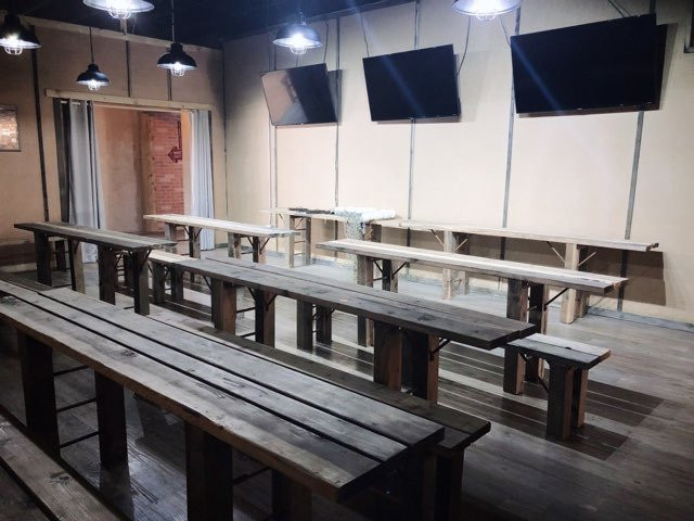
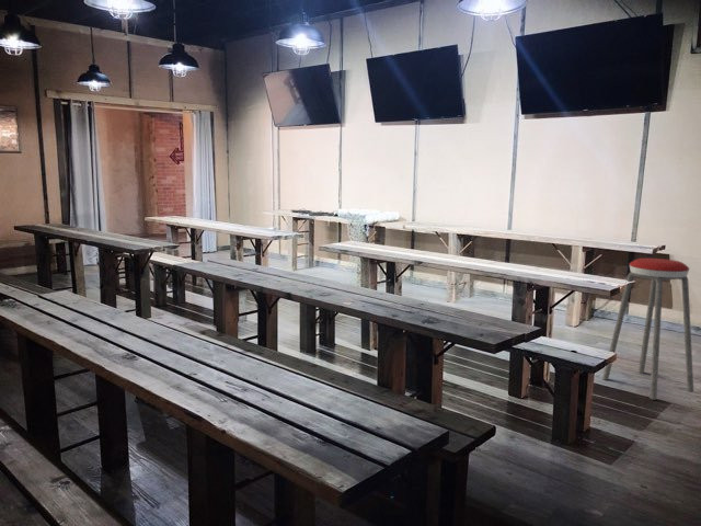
+ music stool [601,258,694,401]
